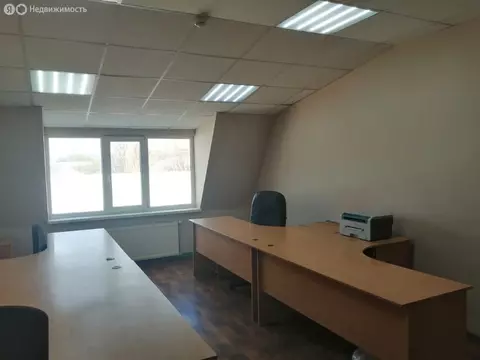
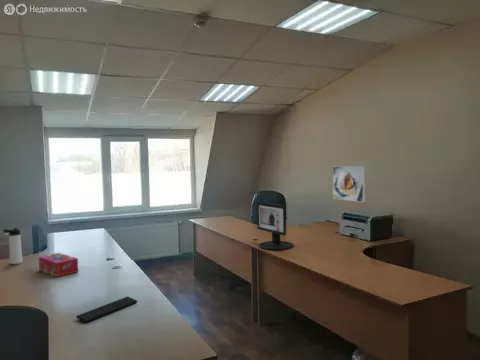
+ thermos bottle [2,227,23,265]
+ computer monitor [256,201,295,251]
+ keyboard [75,296,138,324]
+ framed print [332,165,366,203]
+ tissue box [38,252,79,278]
